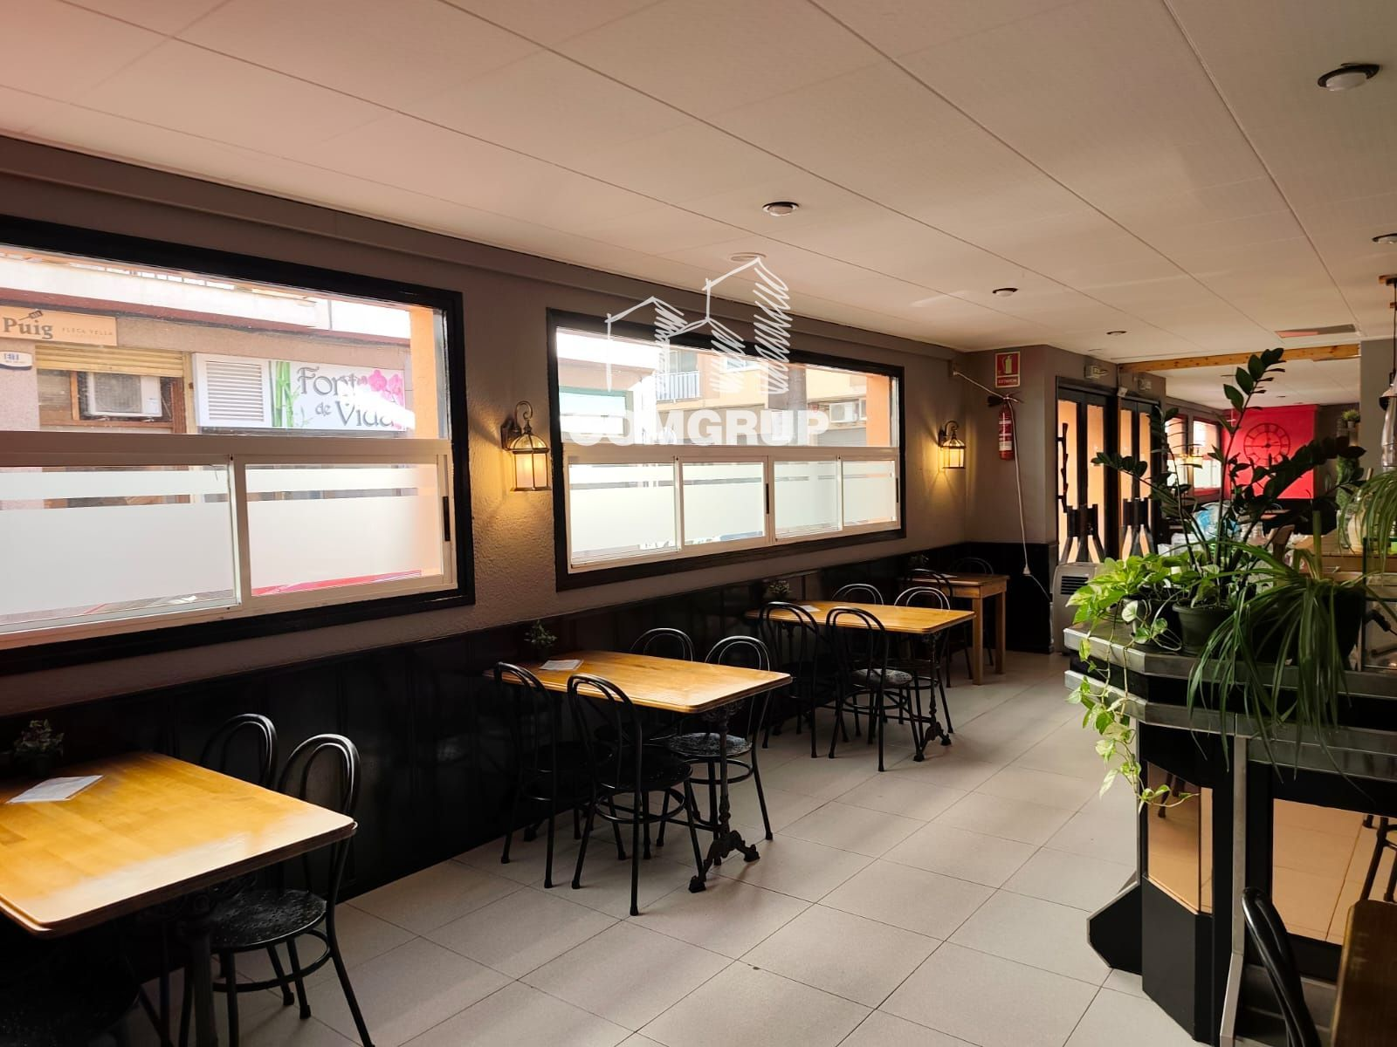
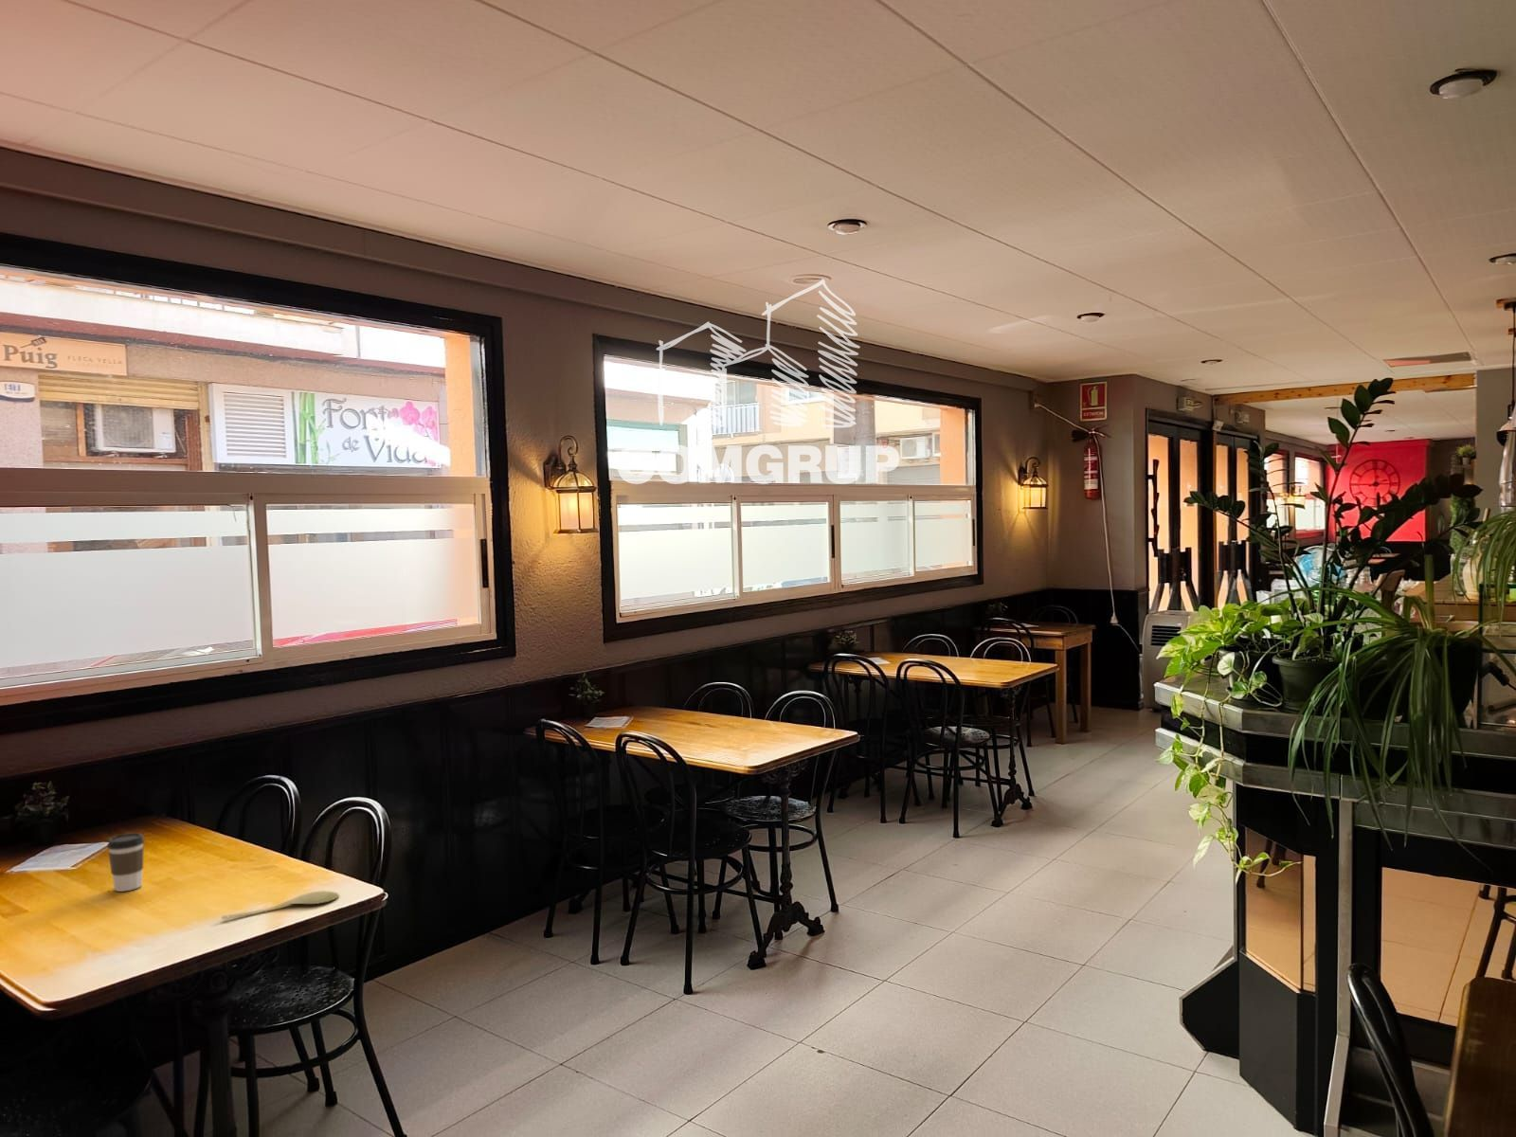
+ coffee cup [106,832,146,892]
+ spoon [221,890,340,920]
